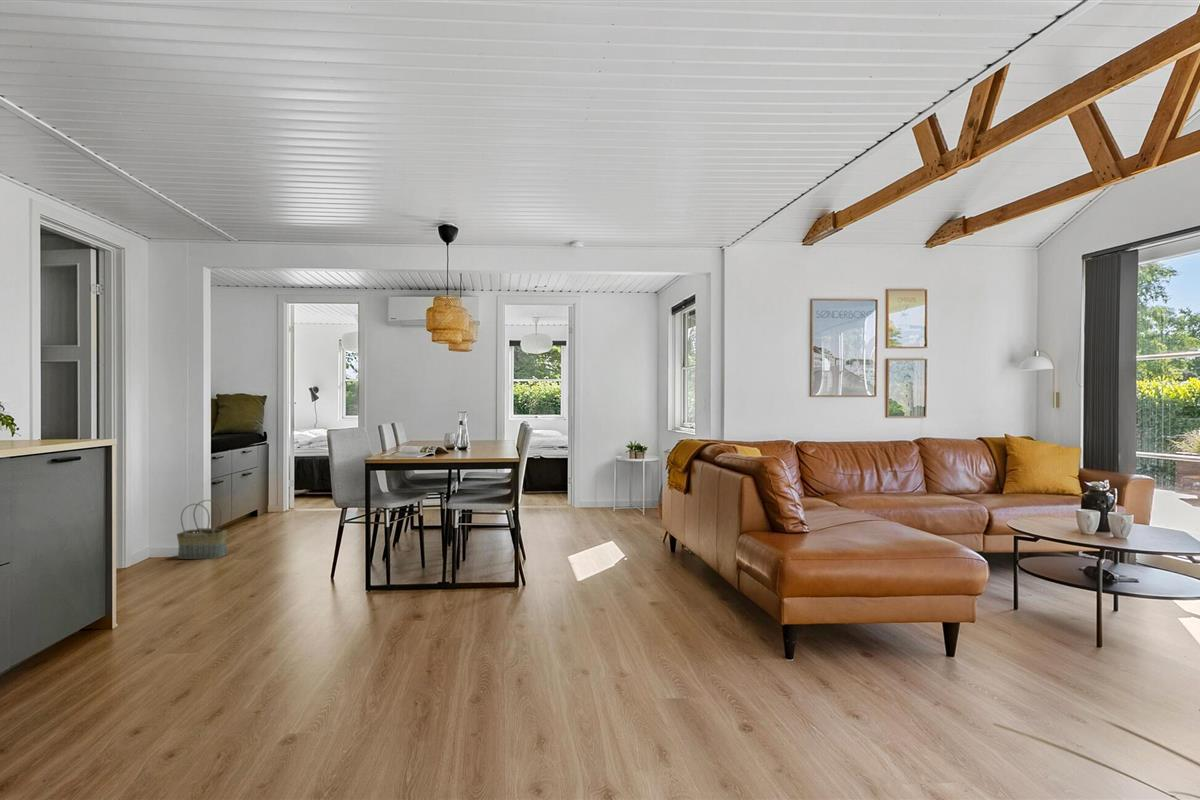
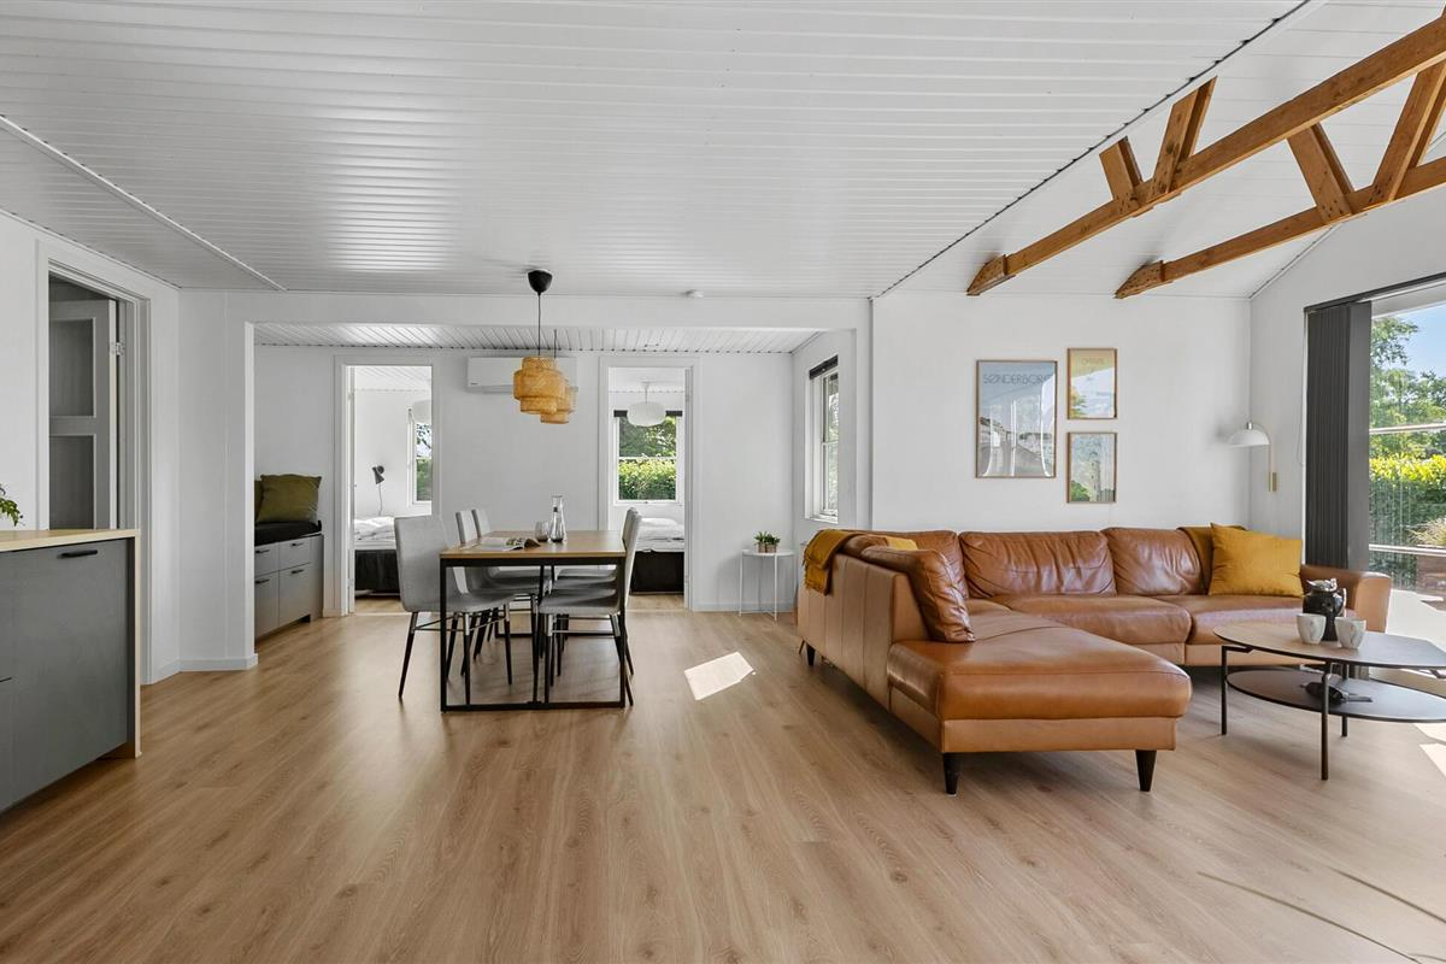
- basket [176,499,229,560]
